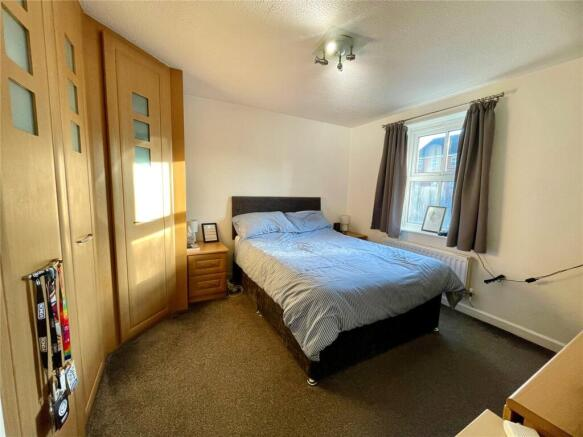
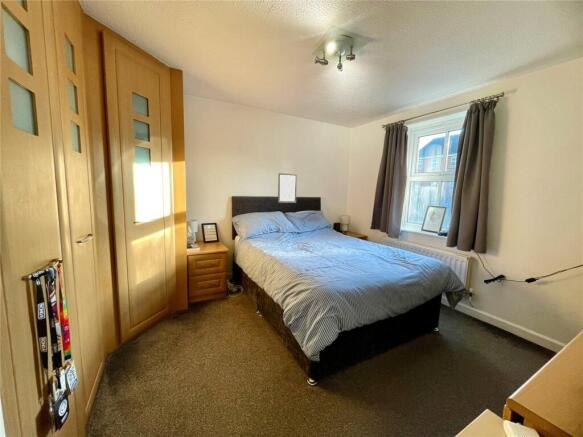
+ wall art [277,172,298,204]
